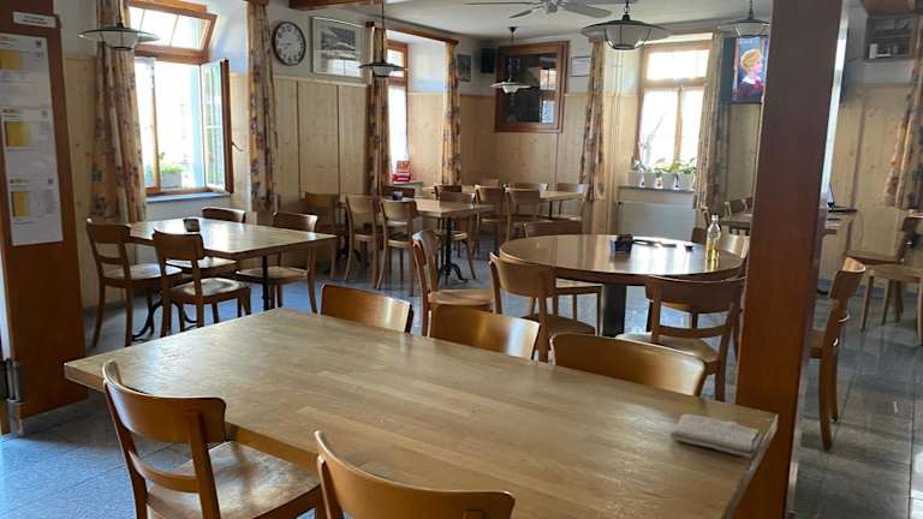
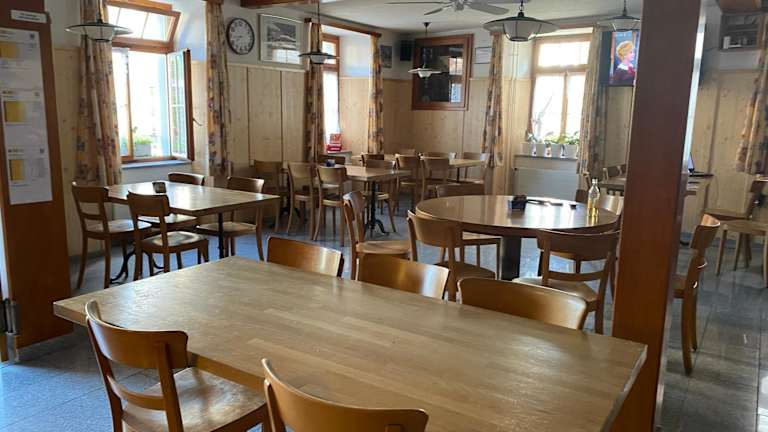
- washcloth [669,413,764,459]
